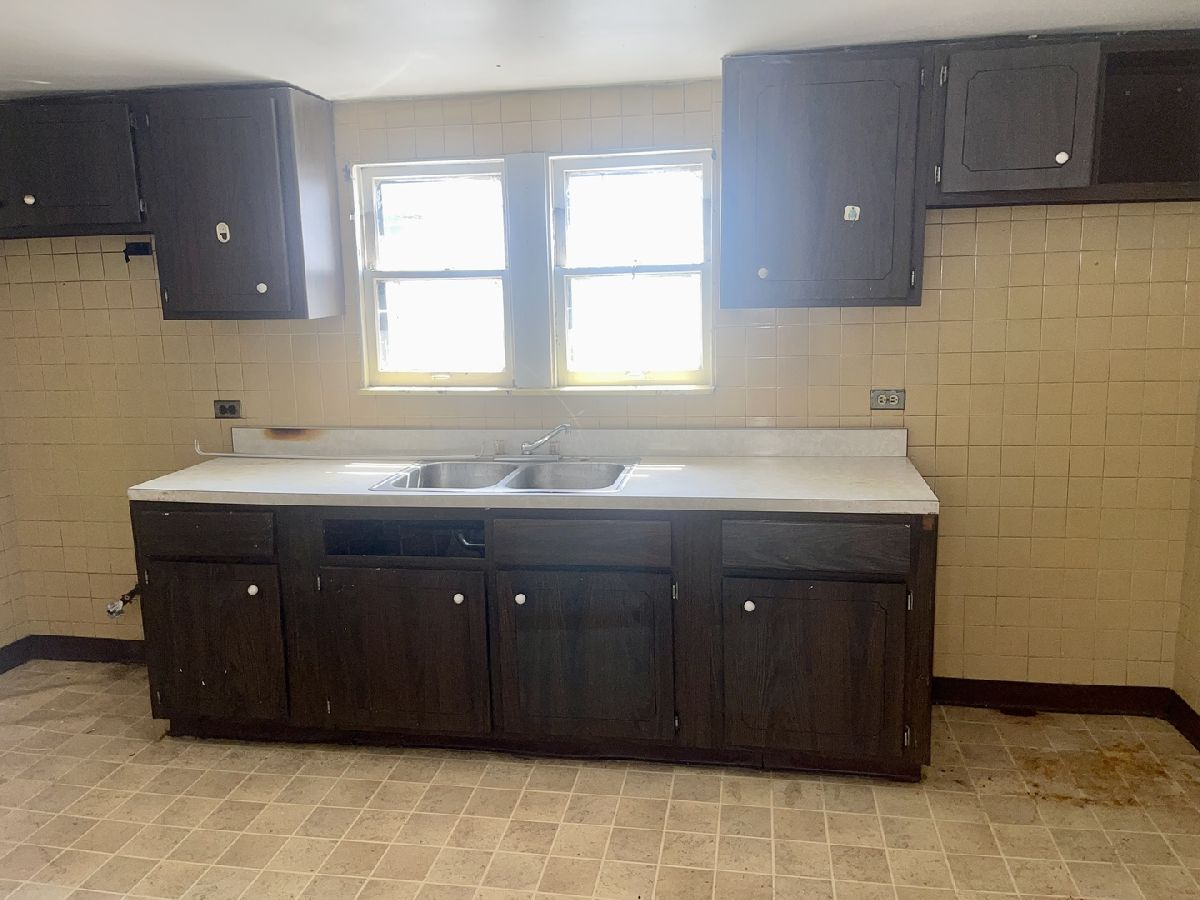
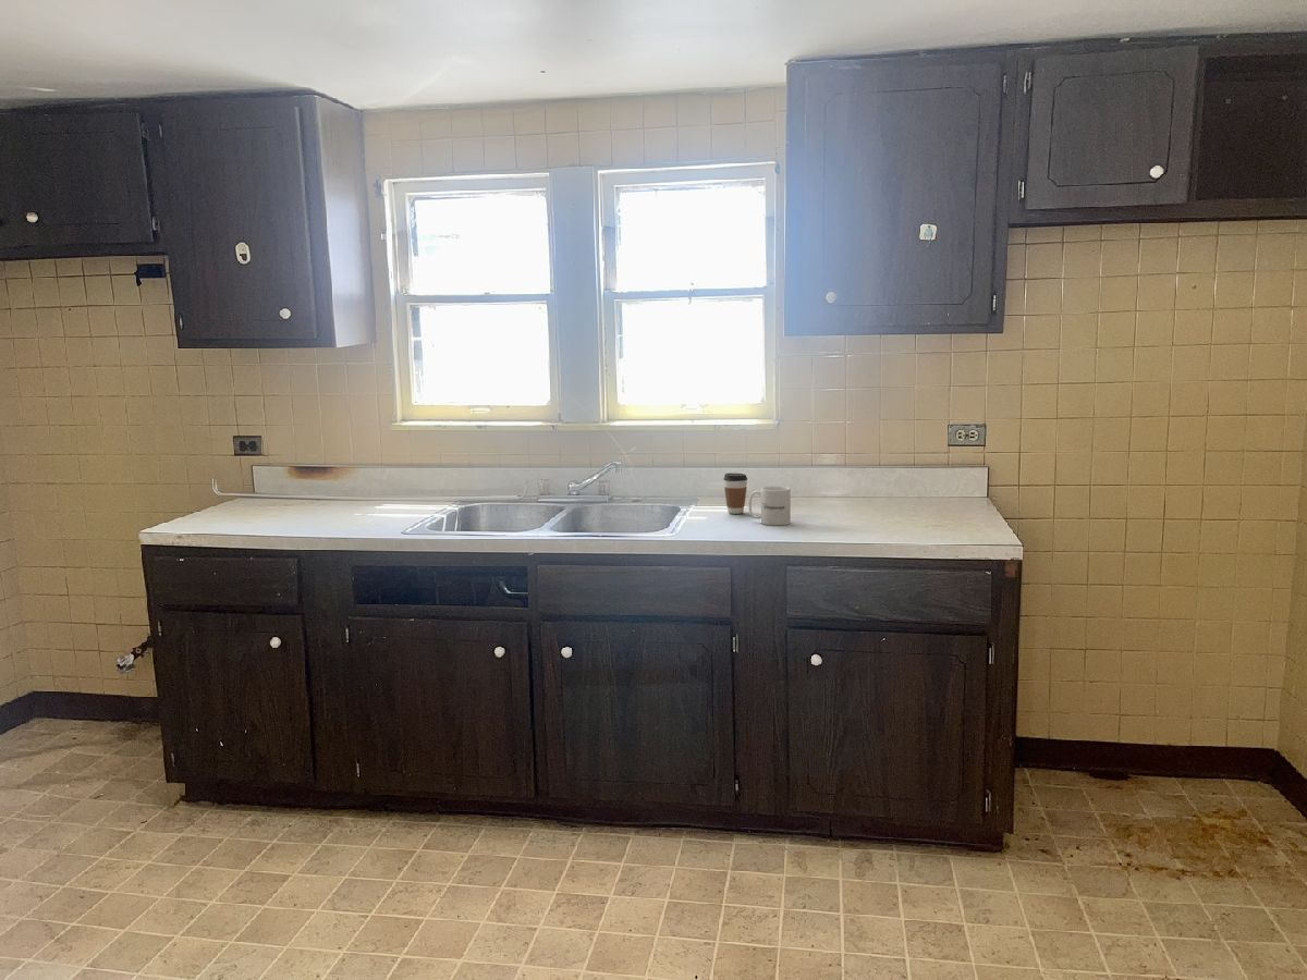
+ mug [748,486,792,526]
+ coffee cup [722,473,748,515]
